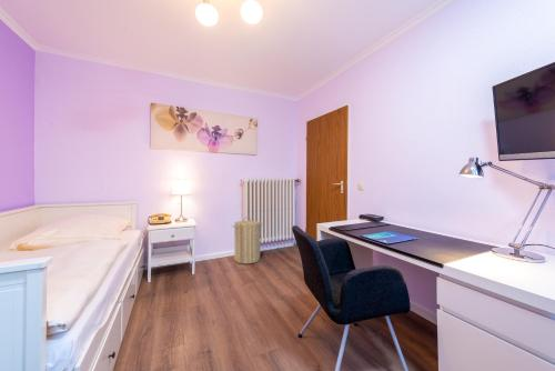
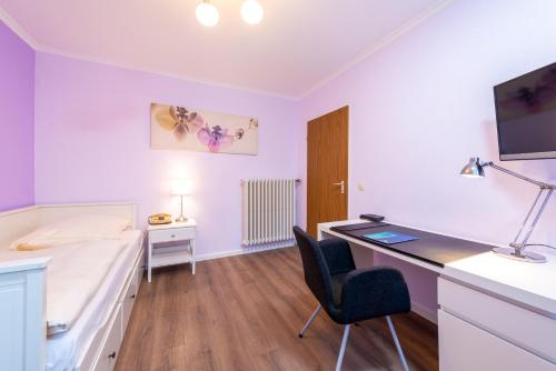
- laundry hamper [231,215,263,265]
